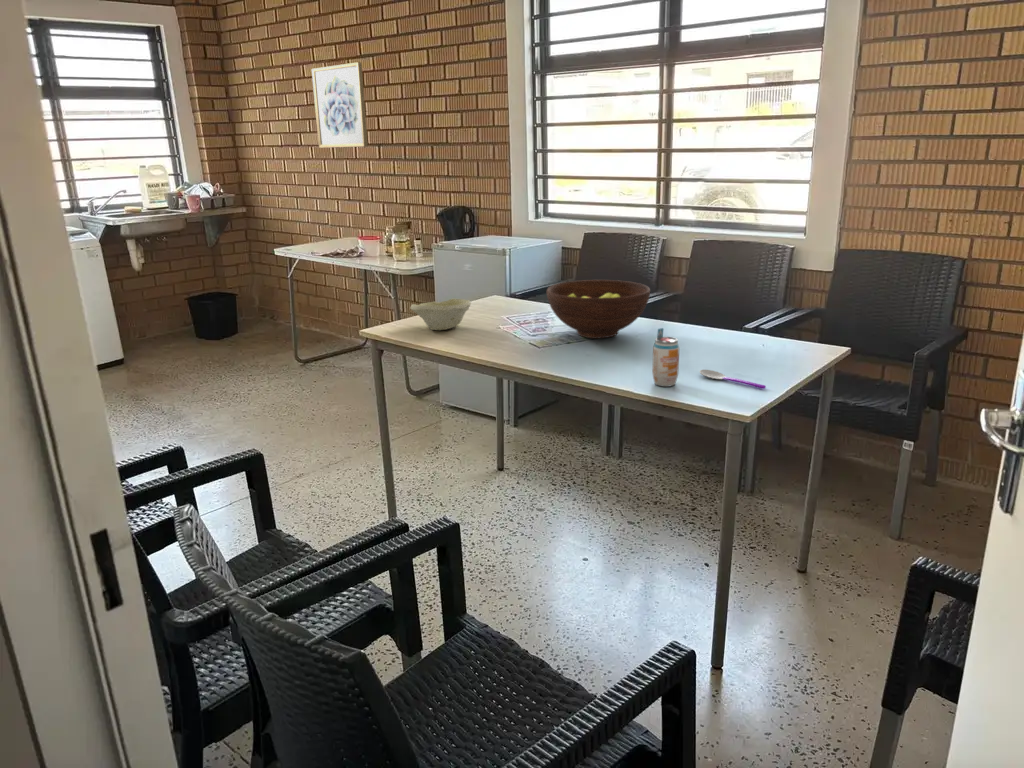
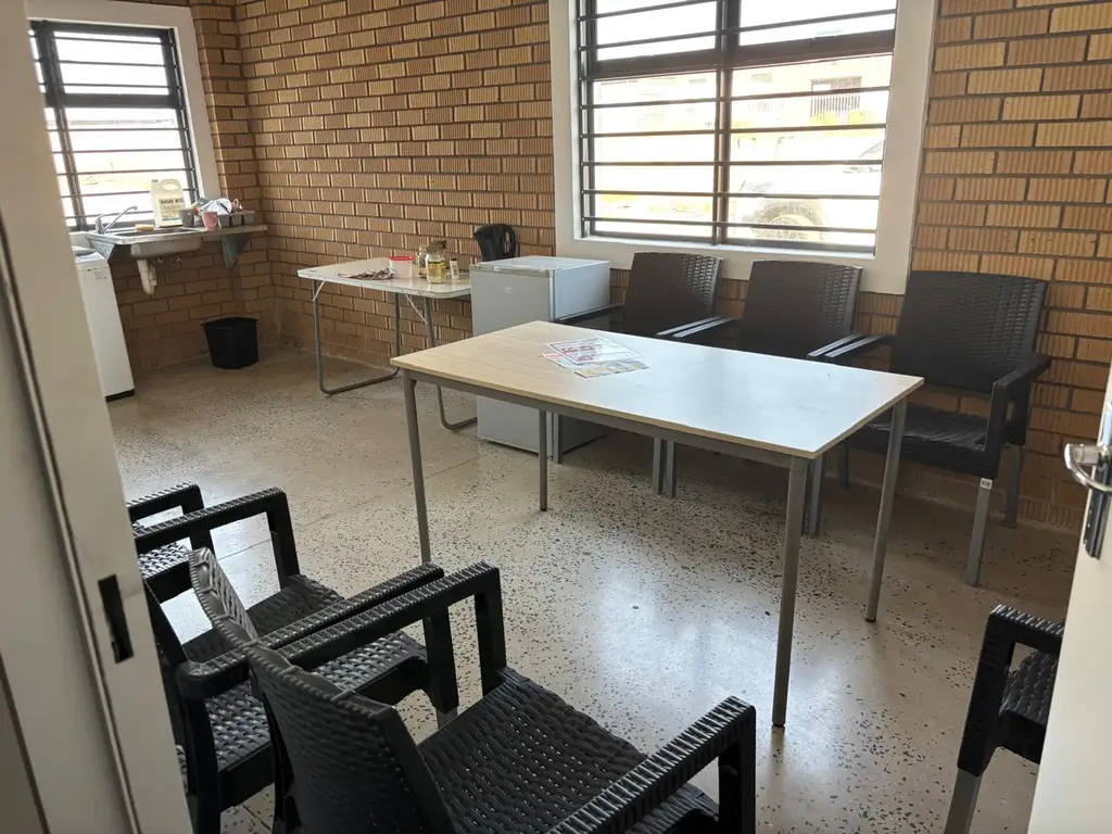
- beverage can [651,327,680,388]
- bowl [409,298,472,331]
- spoon [699,369,766,389]
- fruit bowl [546,279,651,339]
- wall art [311,61,369,149]
